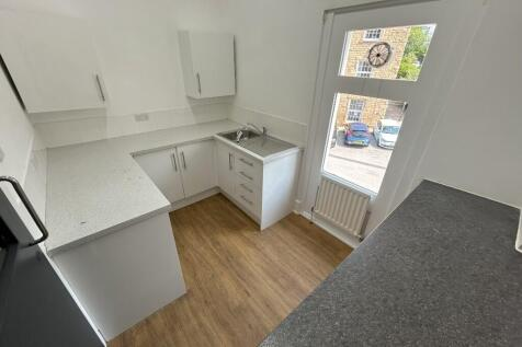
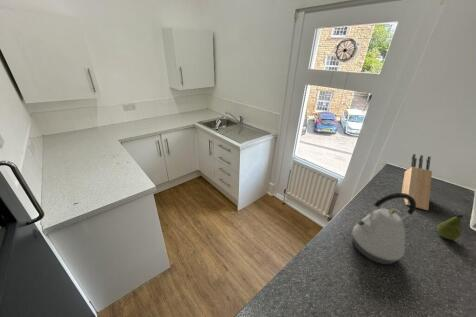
+ fruit [436,214,464,240]
+ knife block [401,153,433,211]
+ kettle [351,192,417,265]
